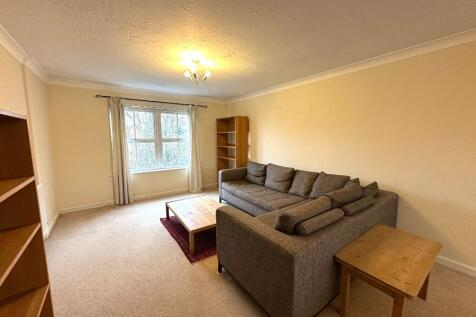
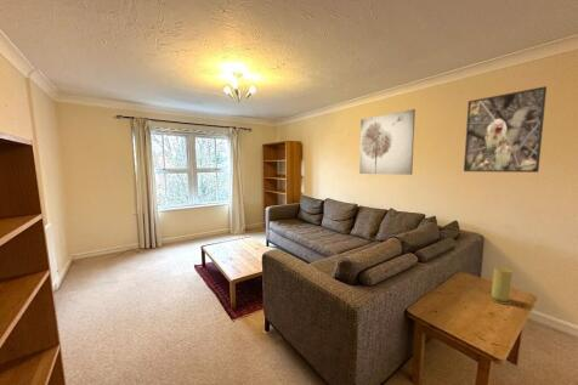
+ wall art [358,108,416,176]
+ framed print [463,85,548,174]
+ candle [487,266,512,305]
